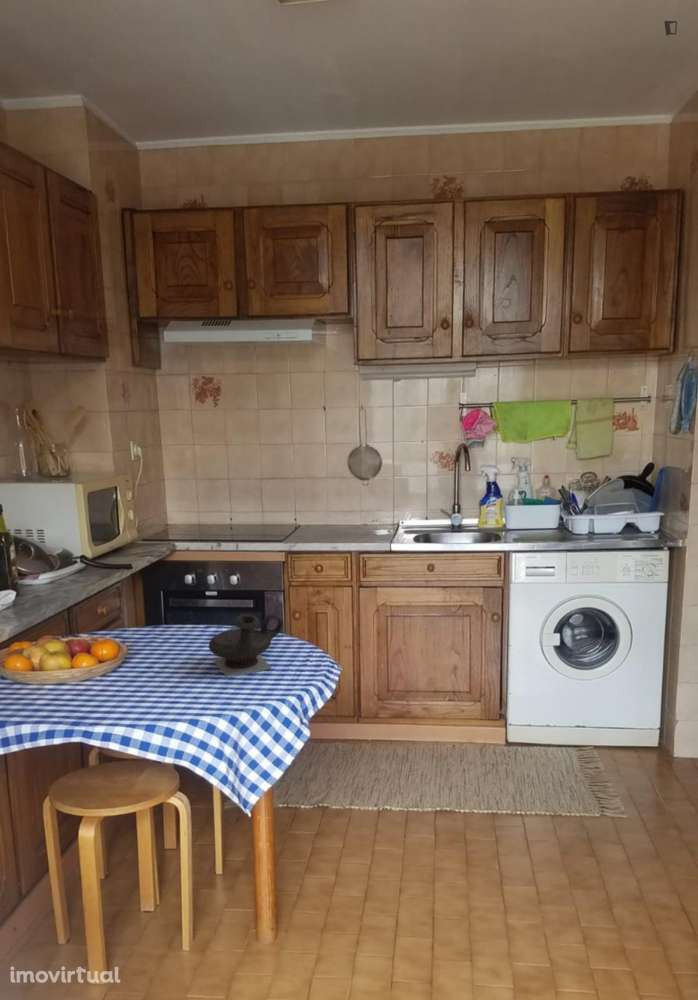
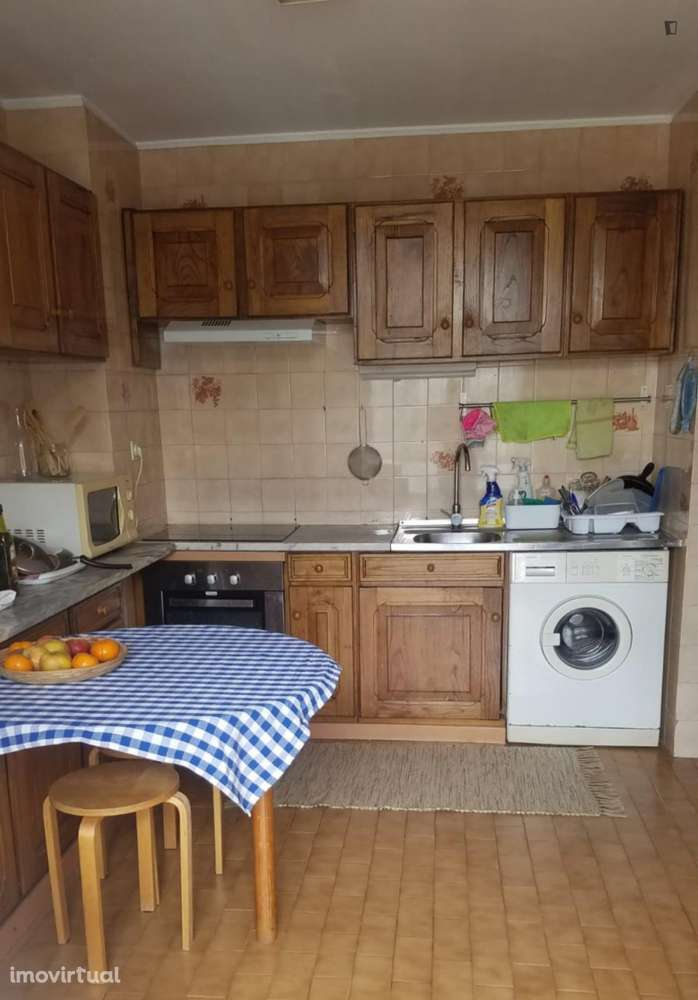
- teapot [208,613,284,678]
